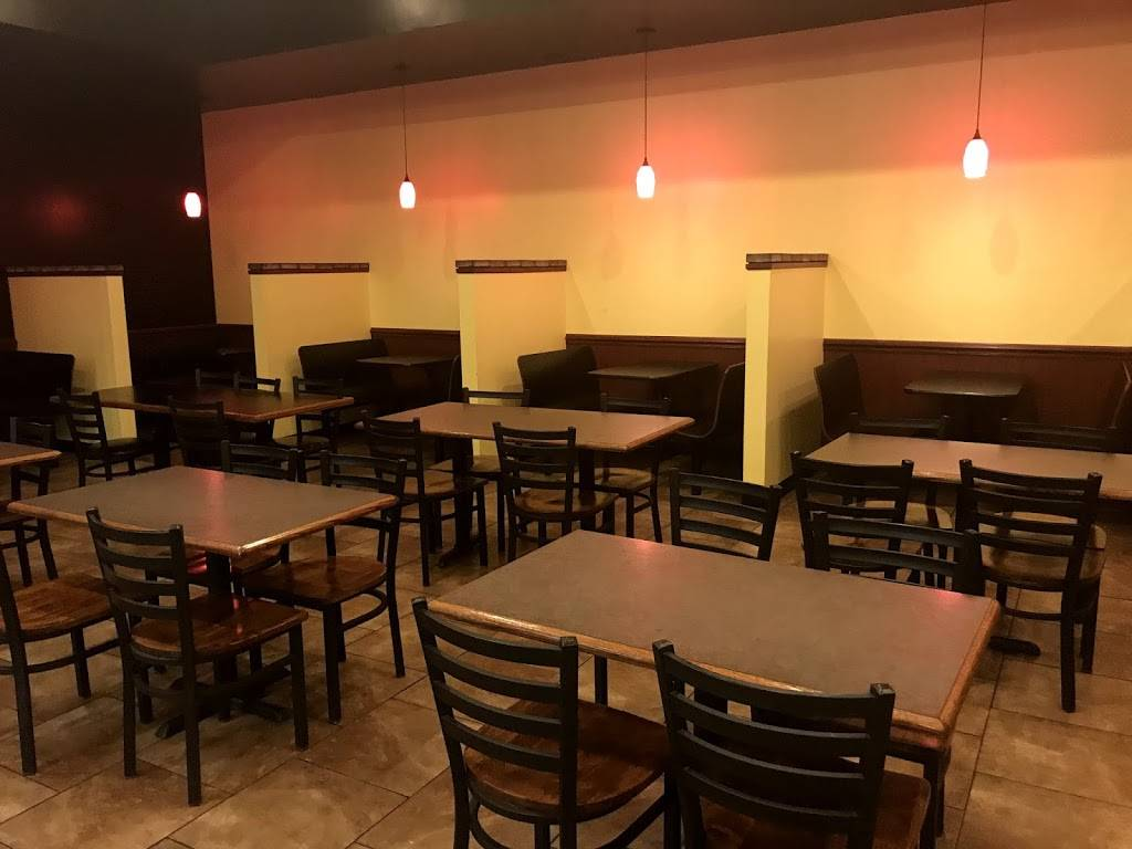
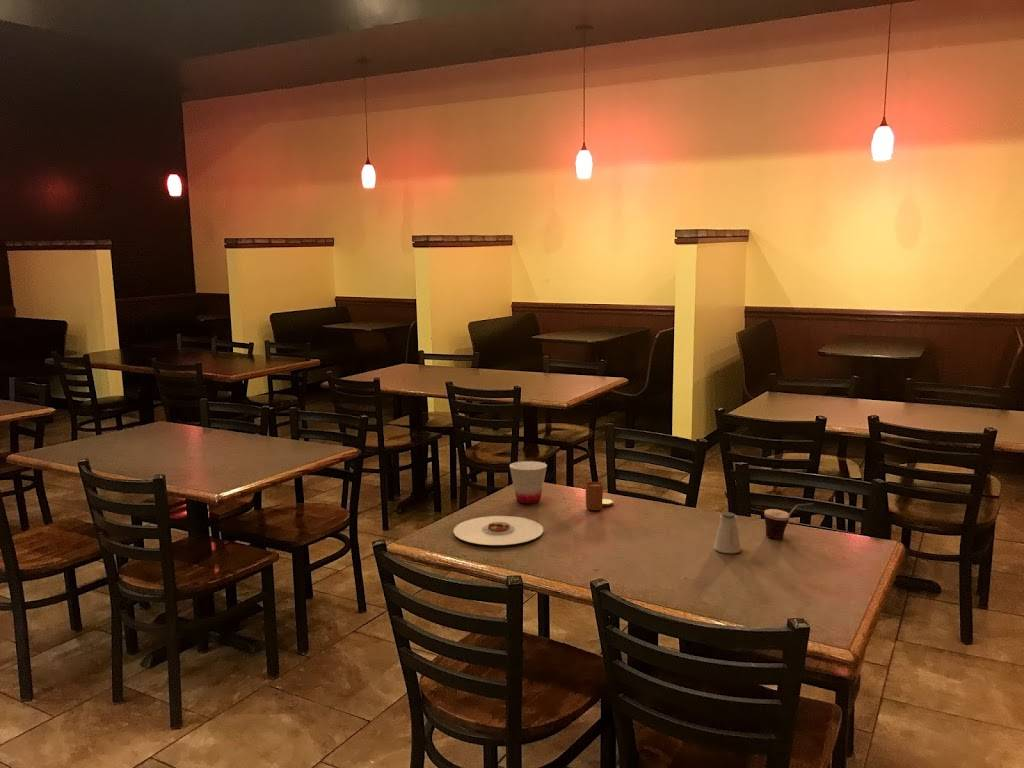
+ candle [584,481,614,511]
+ saltshaker [713,511,742,554]
+ cup [509,460,548,504]
+ plate [452,515,544,546]
+ cup [763,502,814,540]
